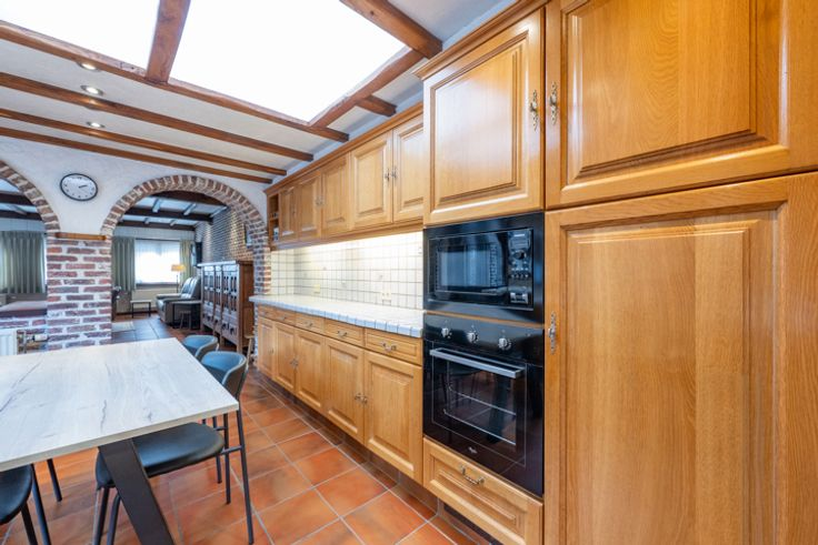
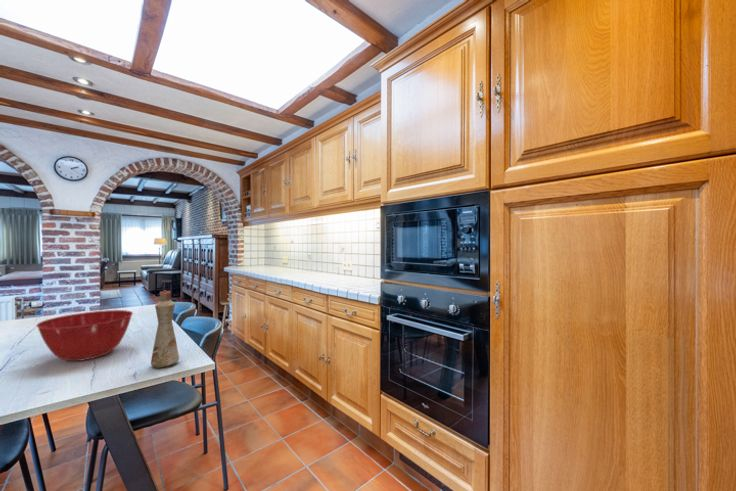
+ mixing bowl [35,309,134,362]
+ bottle [150,289,180,369]
